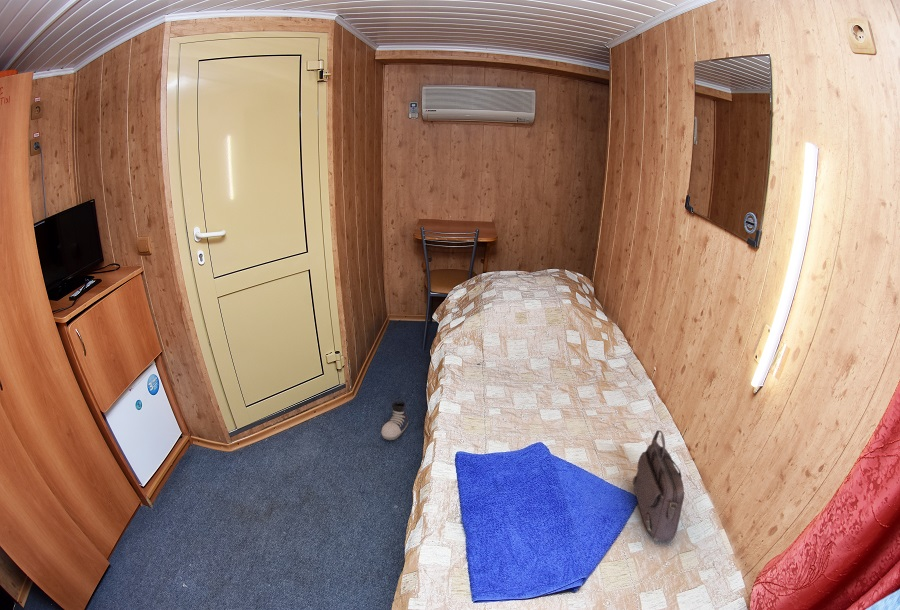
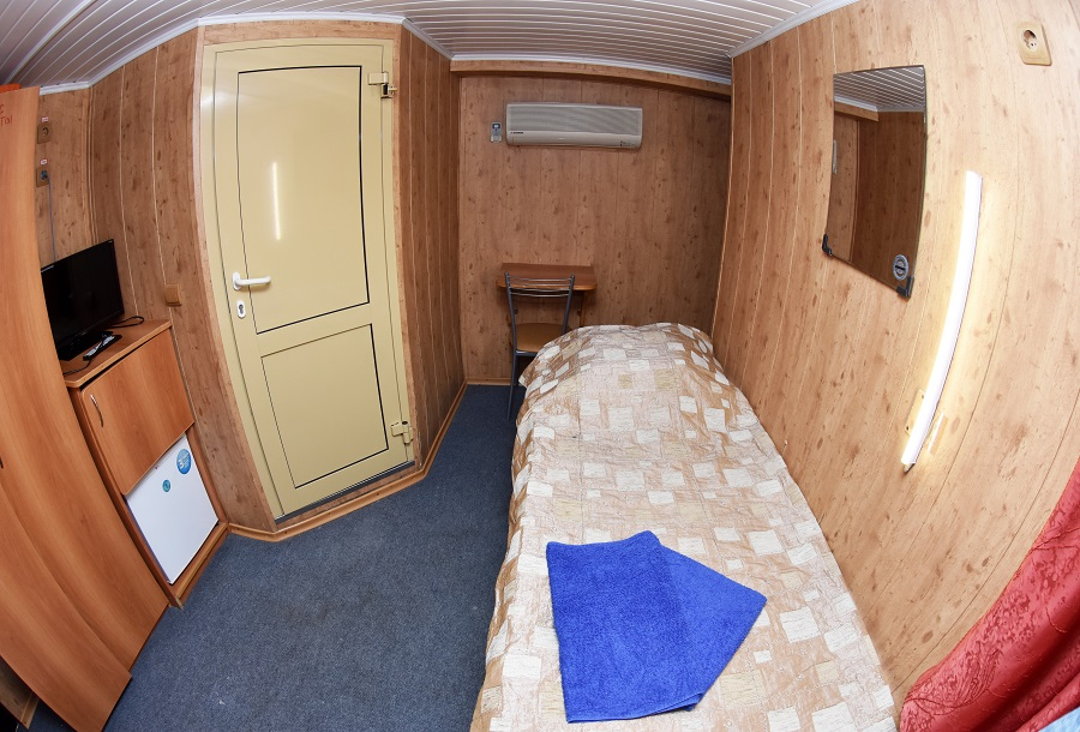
- shoe [380,400,409,441]
- handbag [632,429,685,543]
